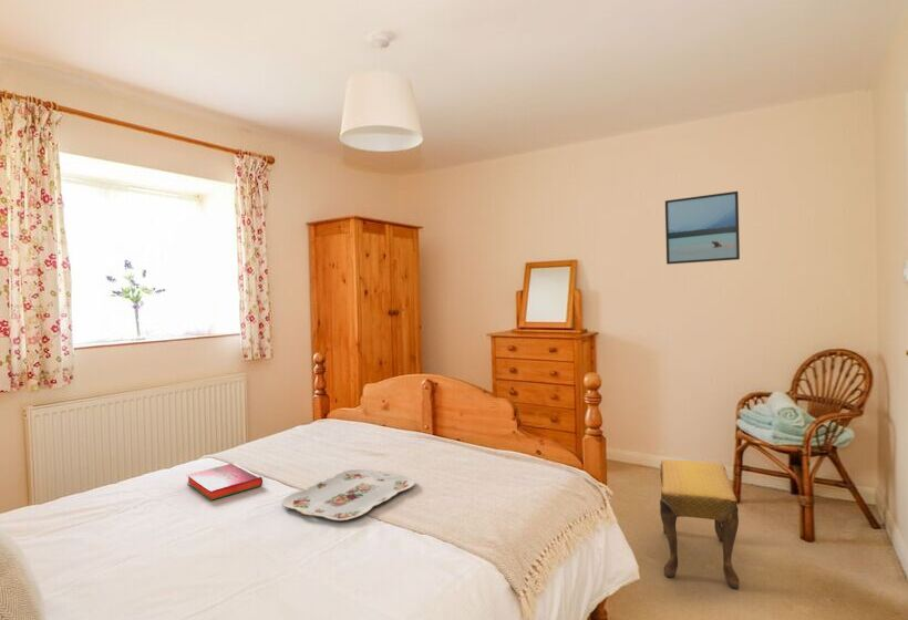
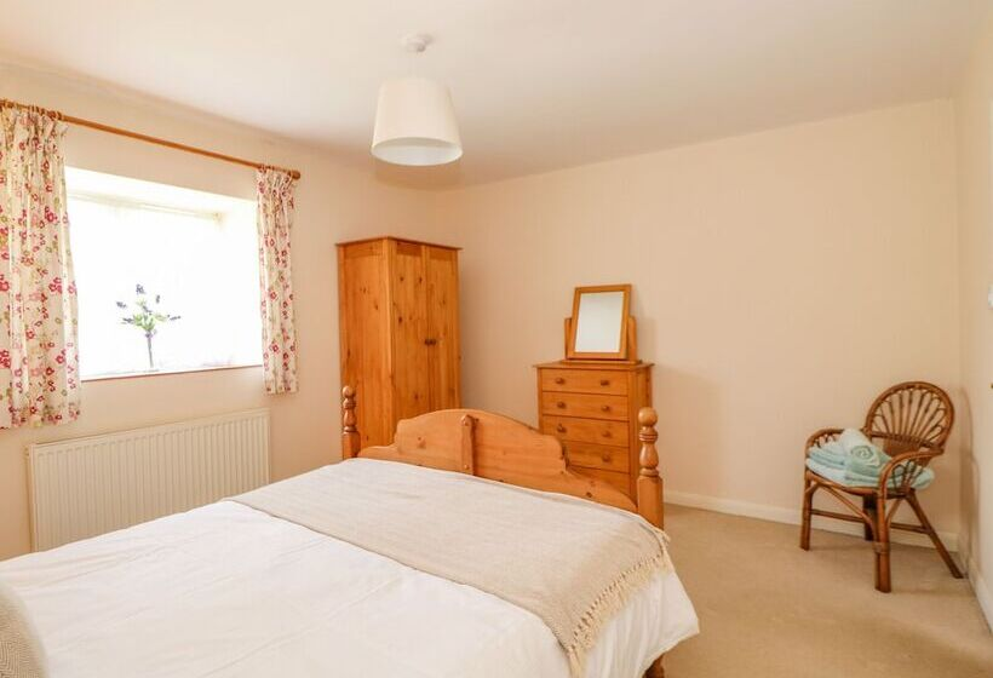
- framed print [664,190,741,266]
- serving tray [281,468,416,521]
- hardback book [186,462,264,502]
- footstool [659,458,741,589]
